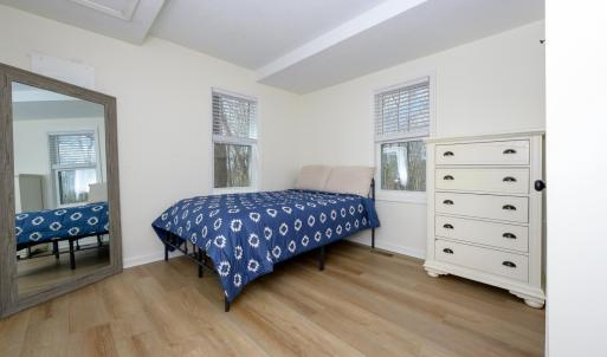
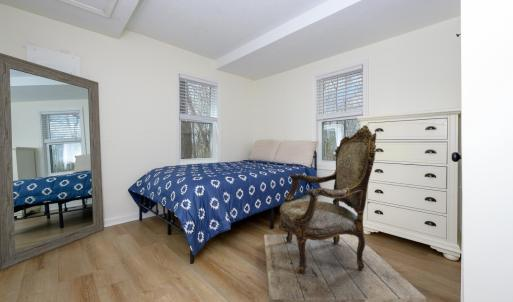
+ armchair [263,124,427,302]
